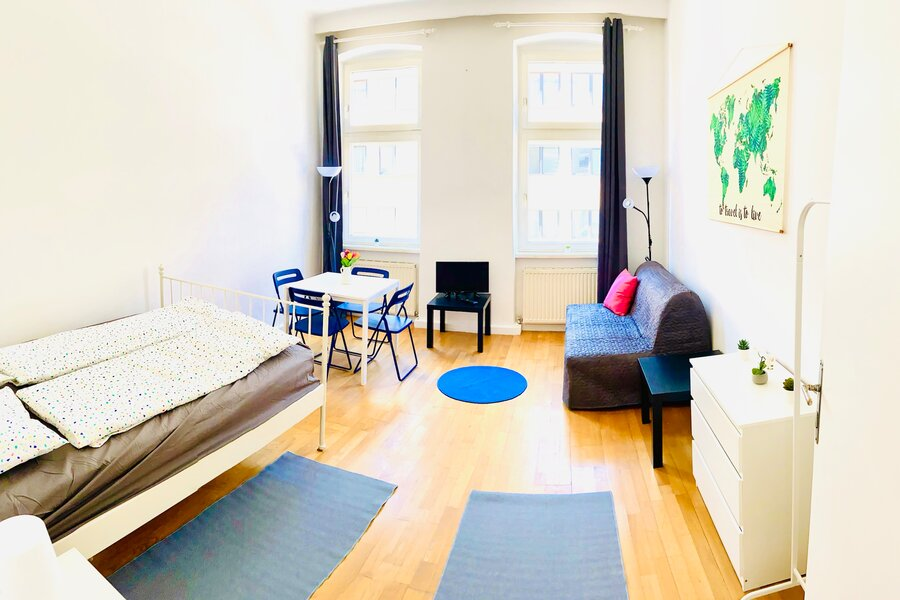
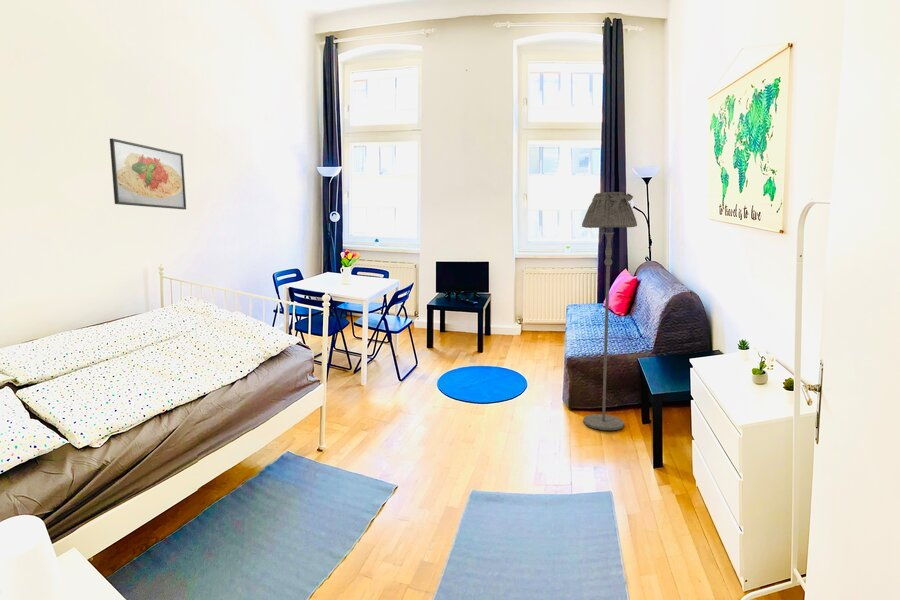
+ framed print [109,137,187,210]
+ floor lamp [581,191,638,431]
